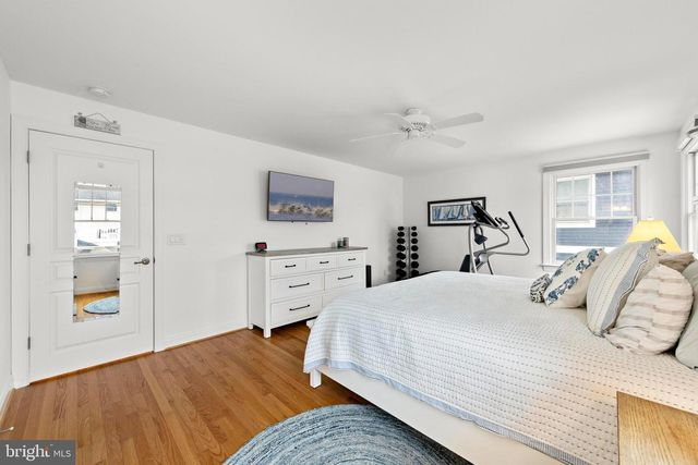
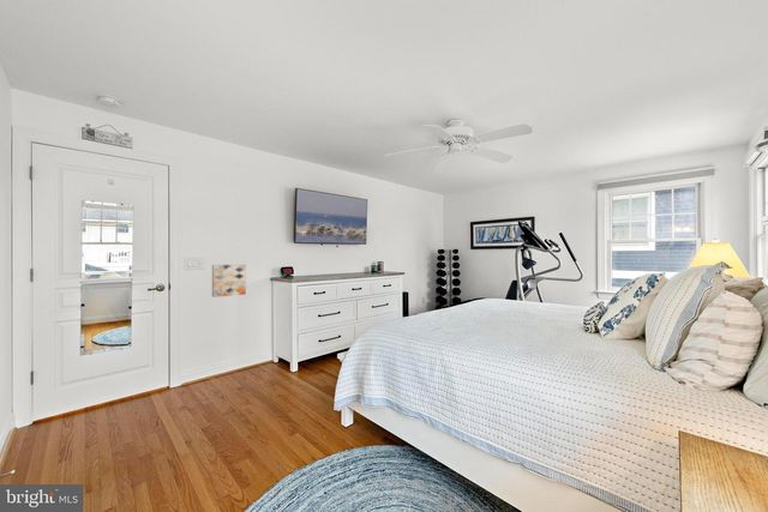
+ wall art [211,264,247,299]
